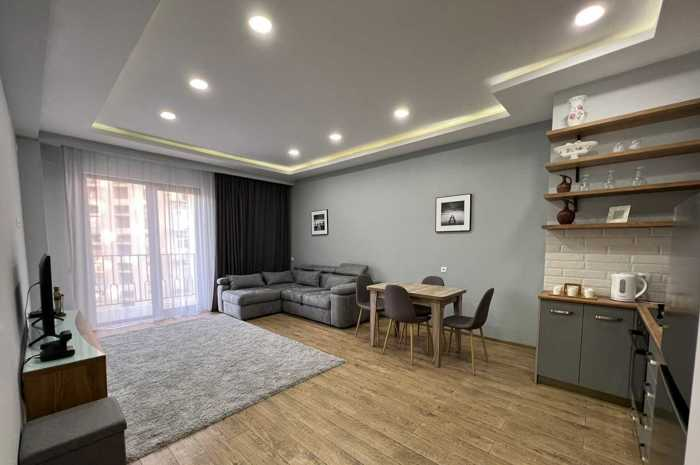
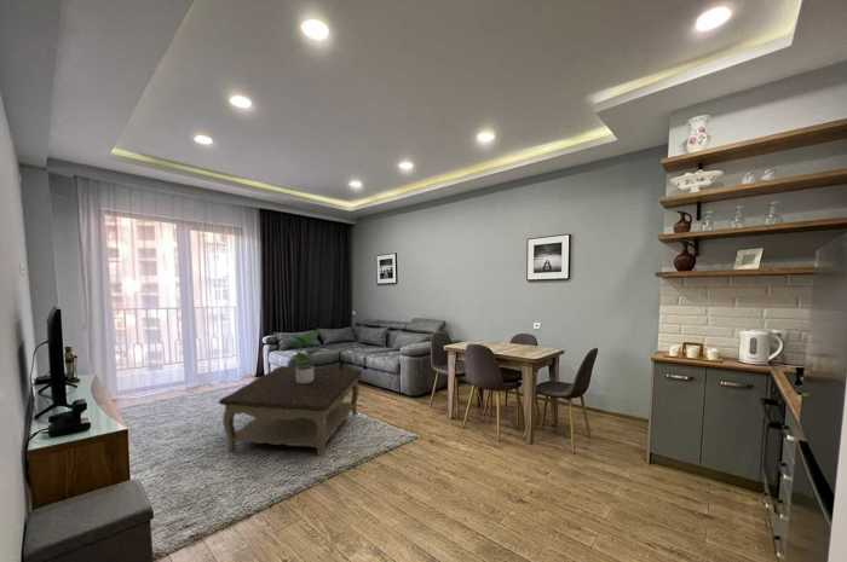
+ potted plant [282,329,327,384]
+ coffee table [218,365,363,458]
